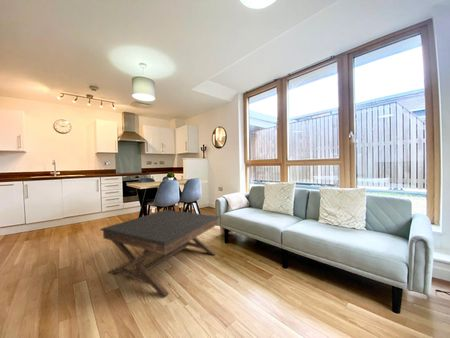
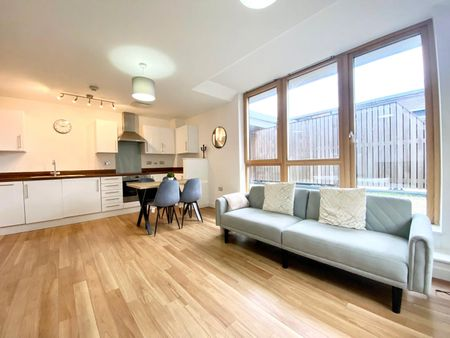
- coffee table [99,209,221,297]
